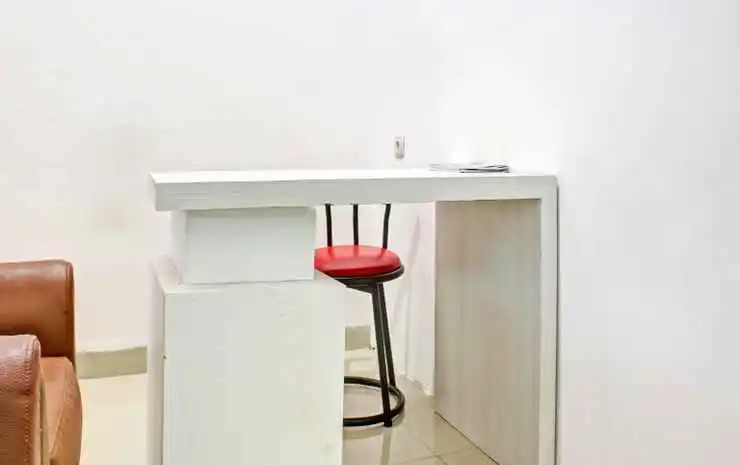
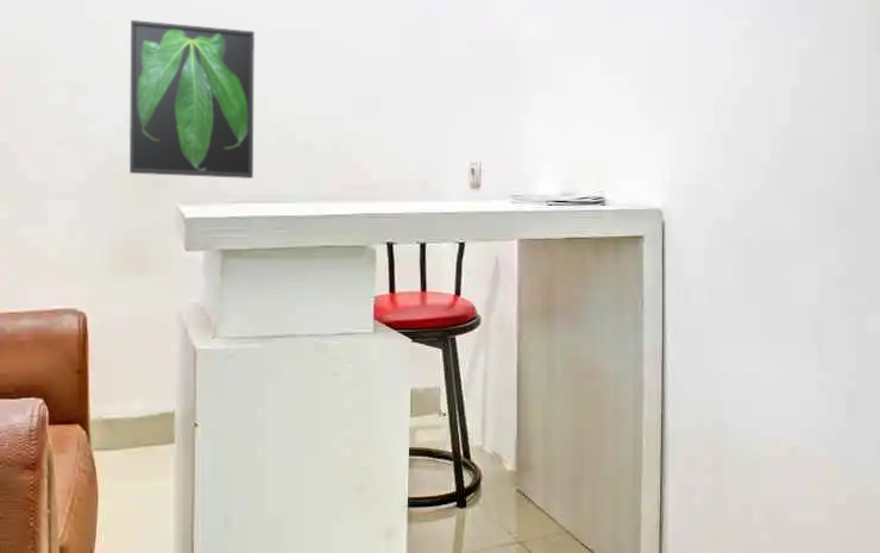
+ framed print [128,19,256,180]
